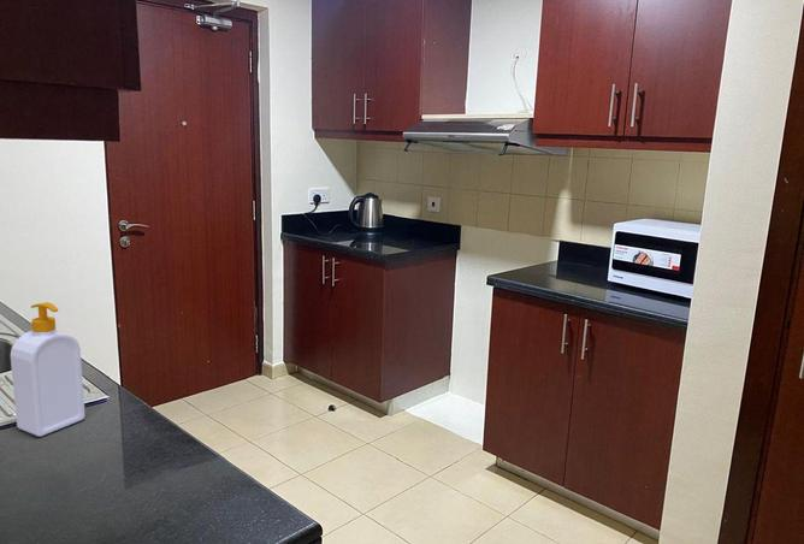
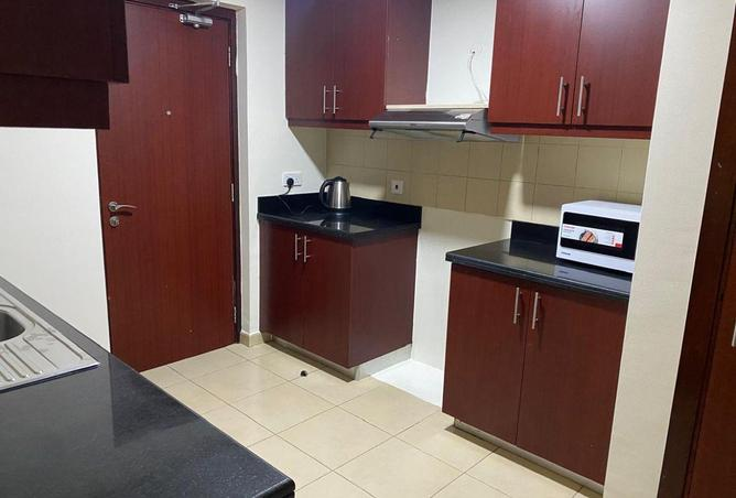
- soap bottle [10,301,85,437]
